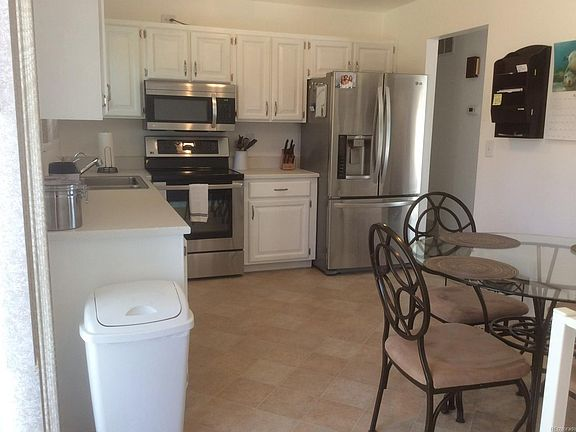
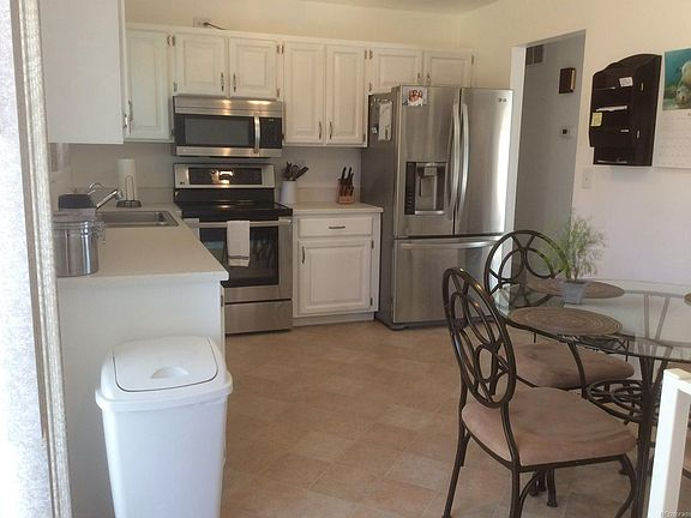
+ potted plant [531,206,611,306]
